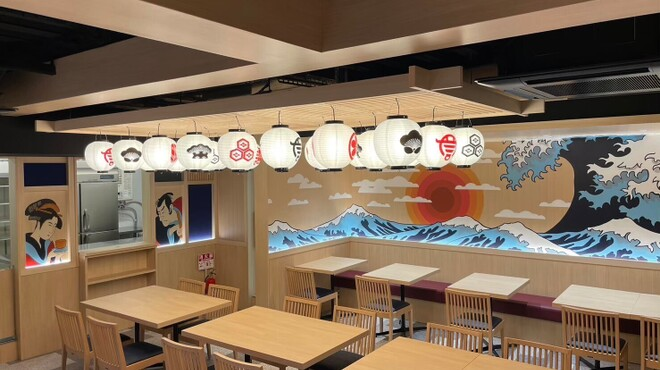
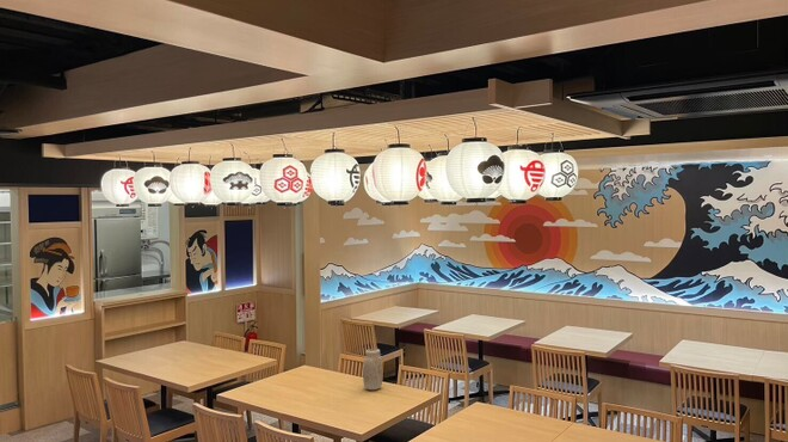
+ vase [362,348,384,391]
